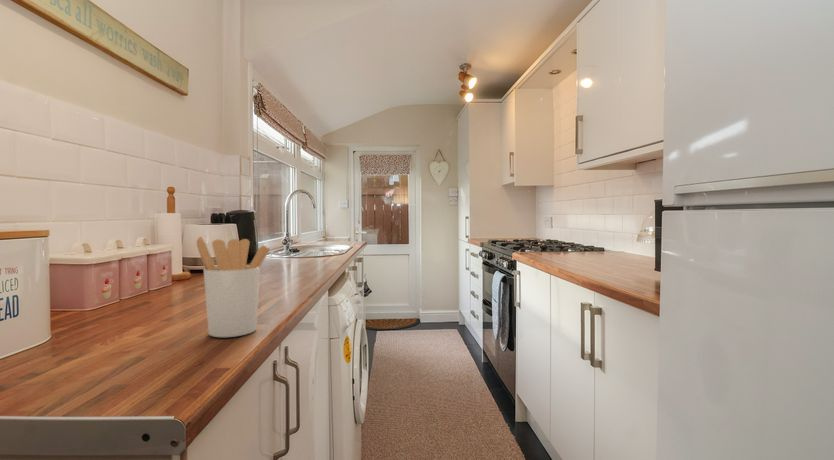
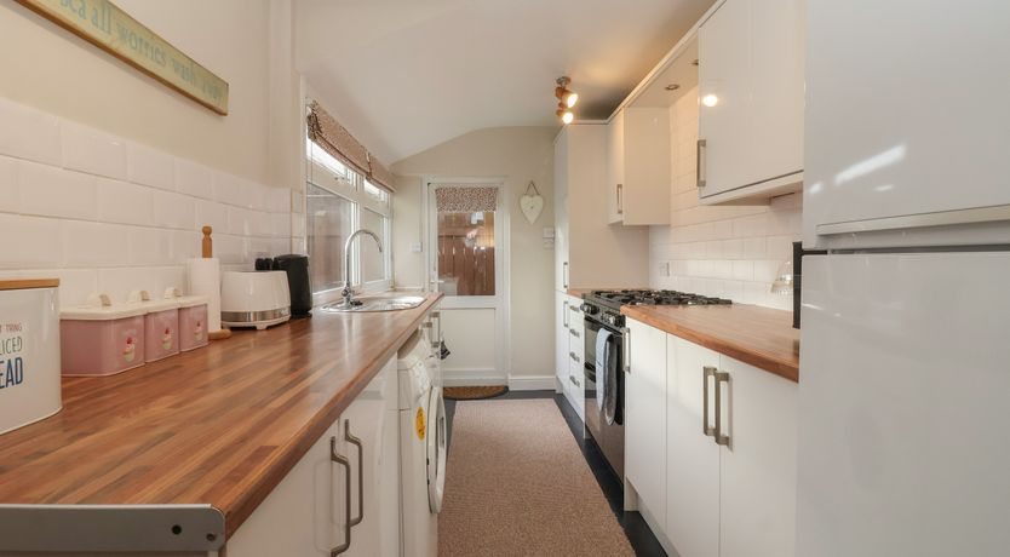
- utensil holder [195,236,271,338]
